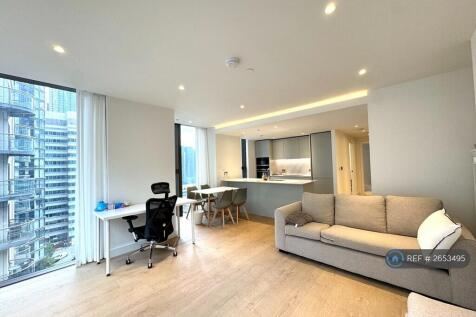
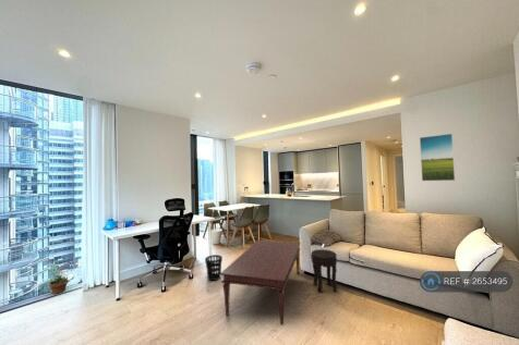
+ potted plant [47,271,71,295]
+ coffee table [220,239,301,326]
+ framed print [419,133,456,182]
+ side table [310,248,338,294]
+ wastebasket [204,254,224,282]
